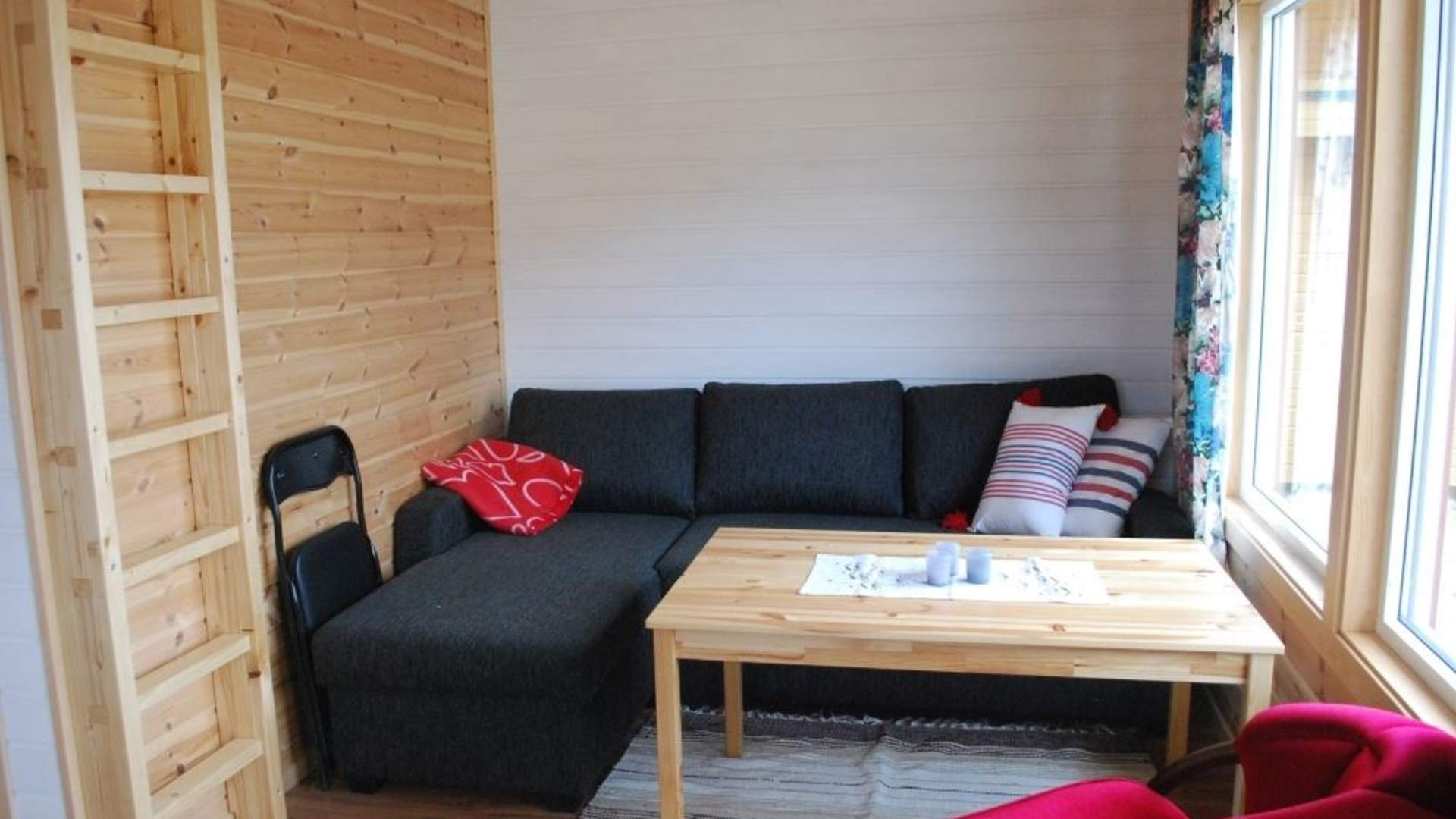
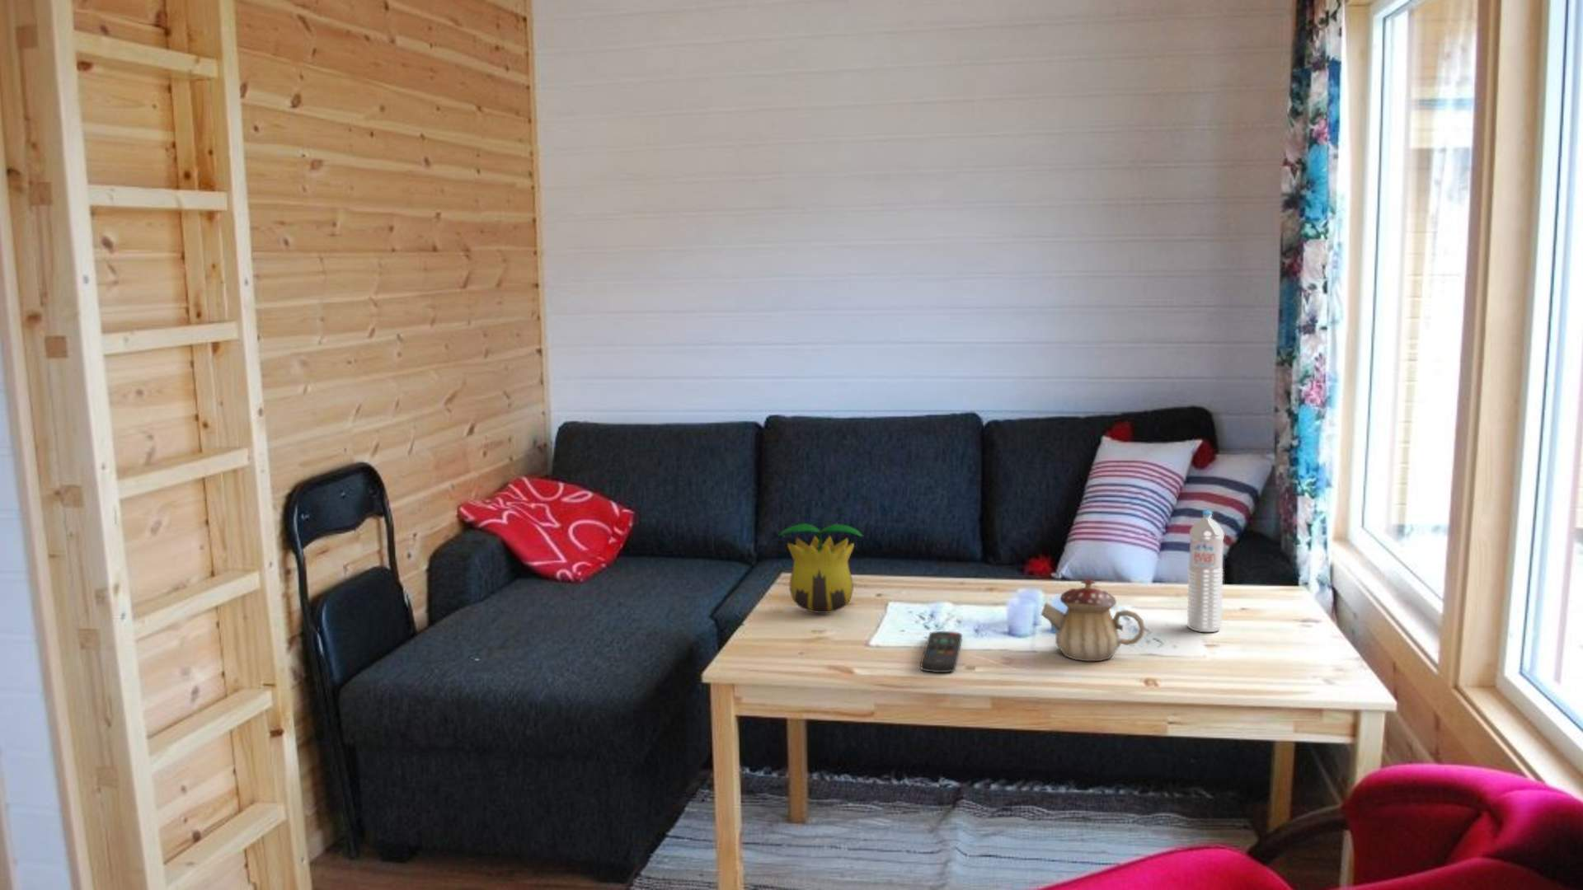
+ plant pot [777,523,864,614]
+ remote control [920,630,963,674]
+ teapot [1039,578,1146,662]
+ water bottle [1186,510,1225,632]
